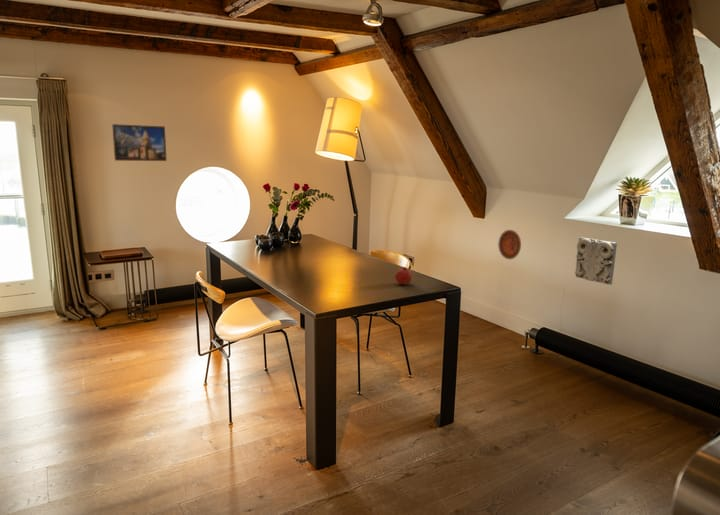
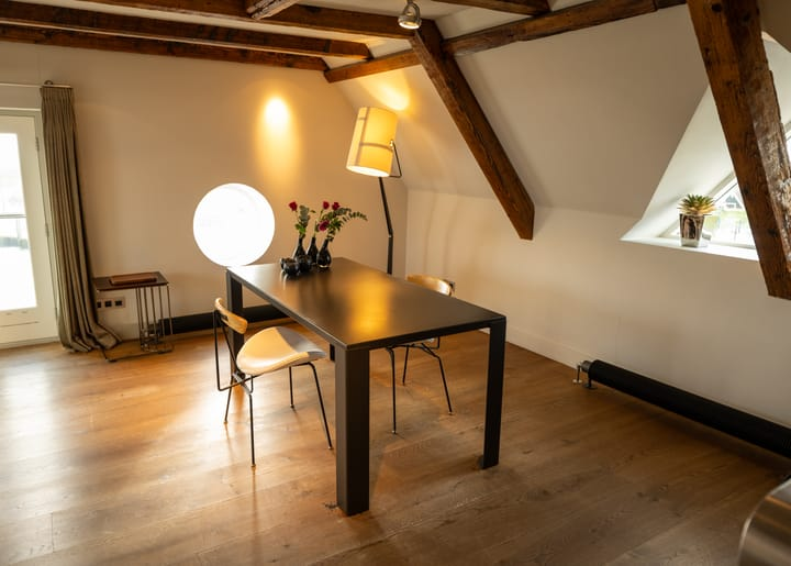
- fruit [394,266,413,285]
- decorative relief [574,236,618,286]
- decorative plate [497,229,522,260]
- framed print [111,123,168,162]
